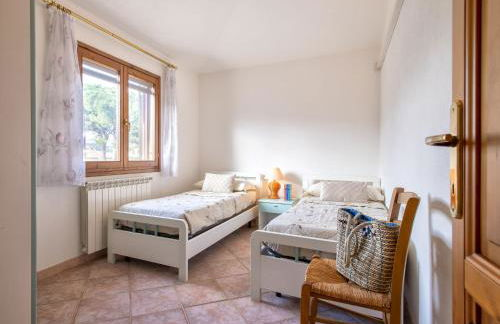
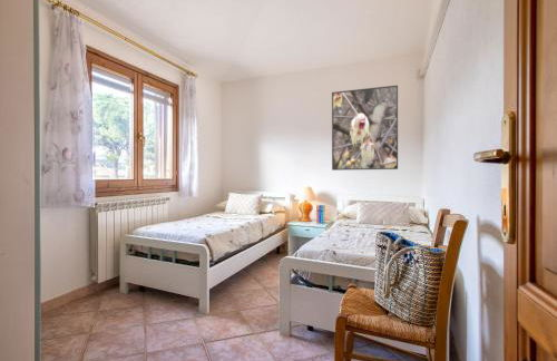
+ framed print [331,84,399,172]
